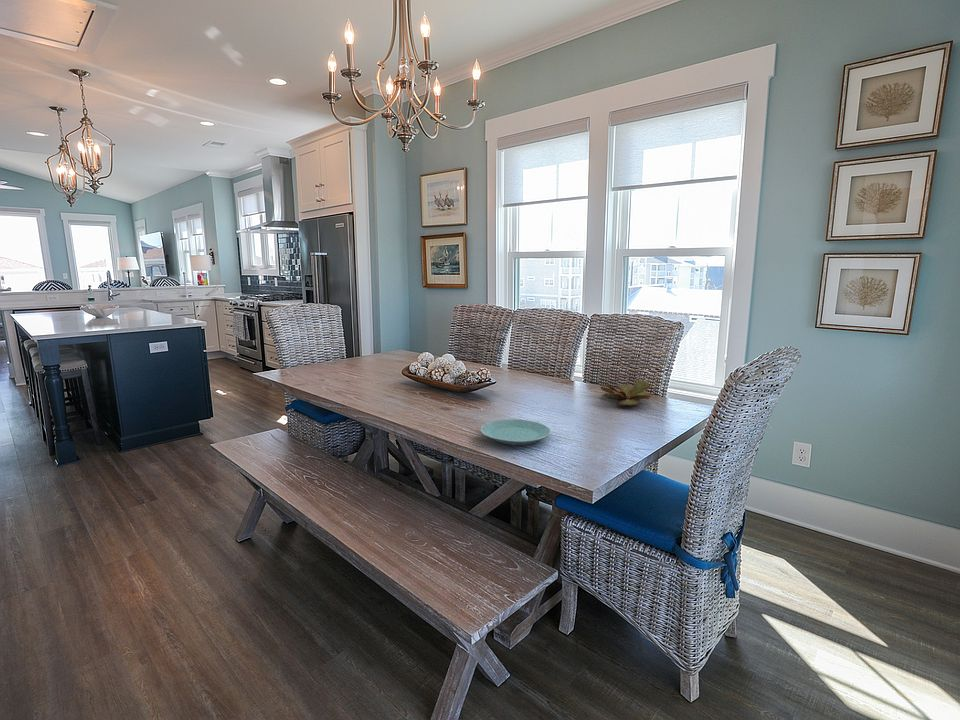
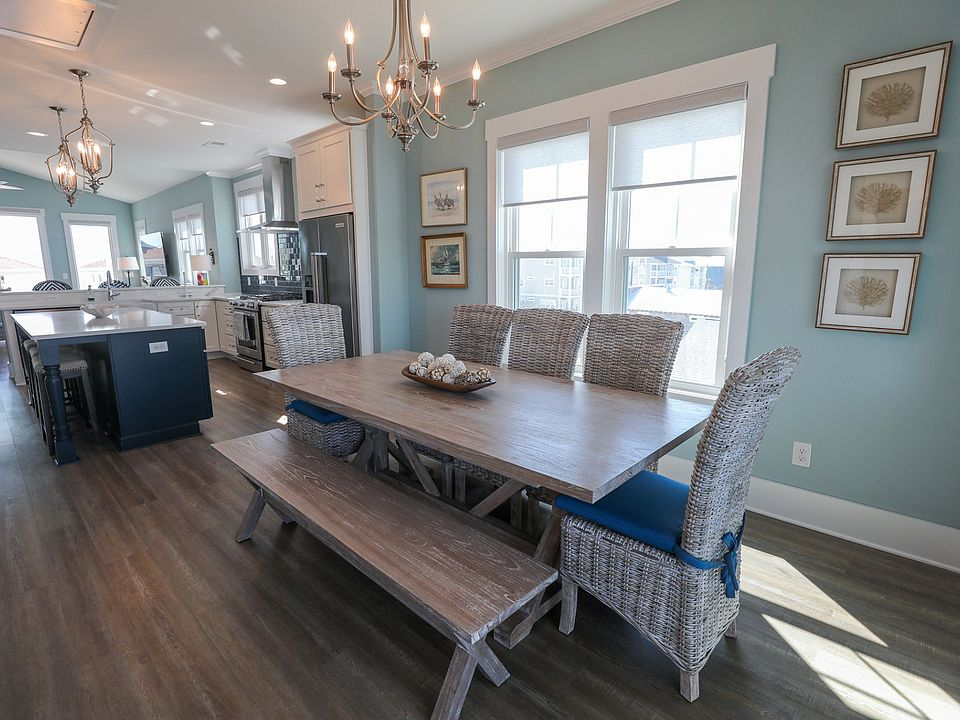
- plate [480,418,552,446]
- succulent plant [599,379,653,407]
